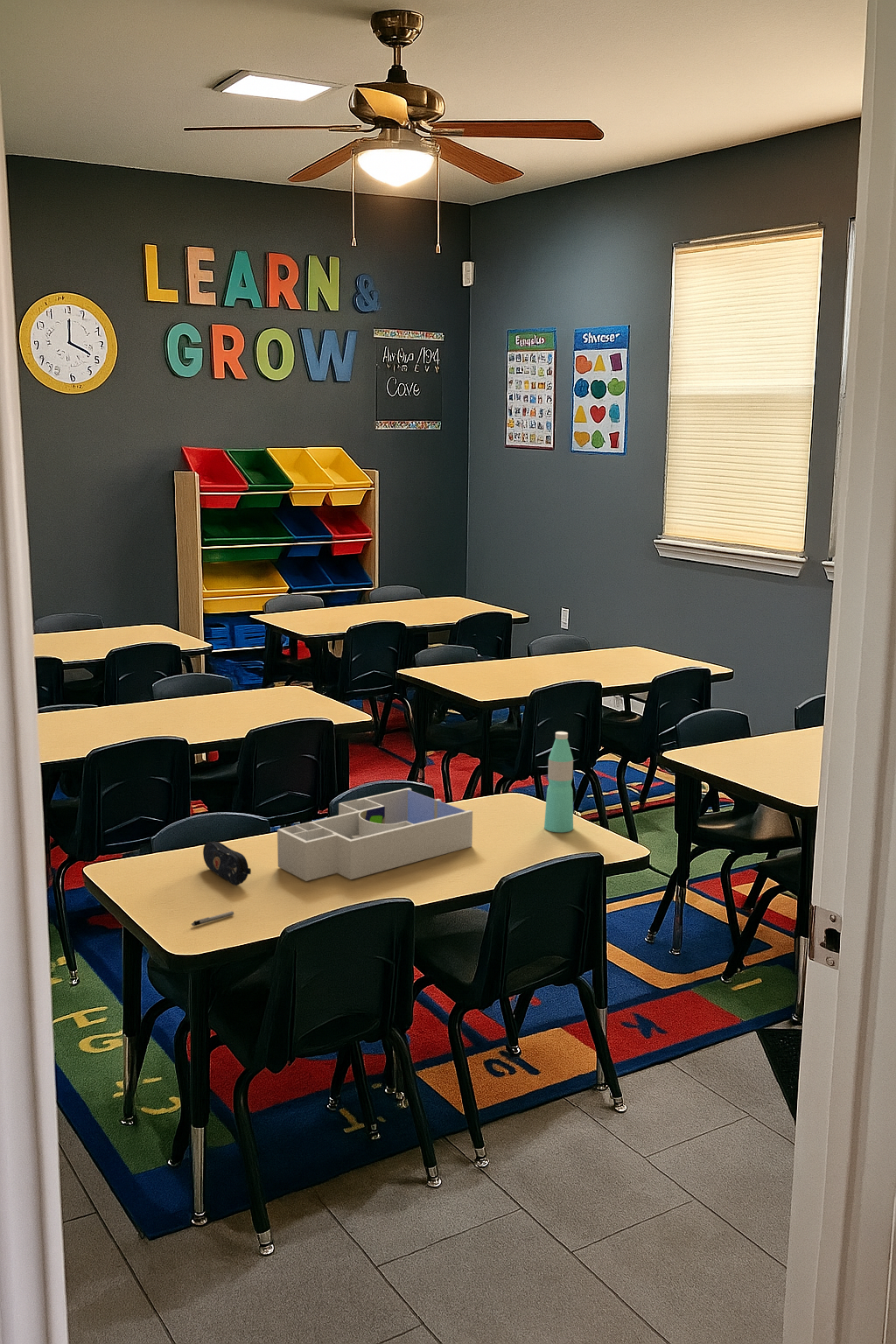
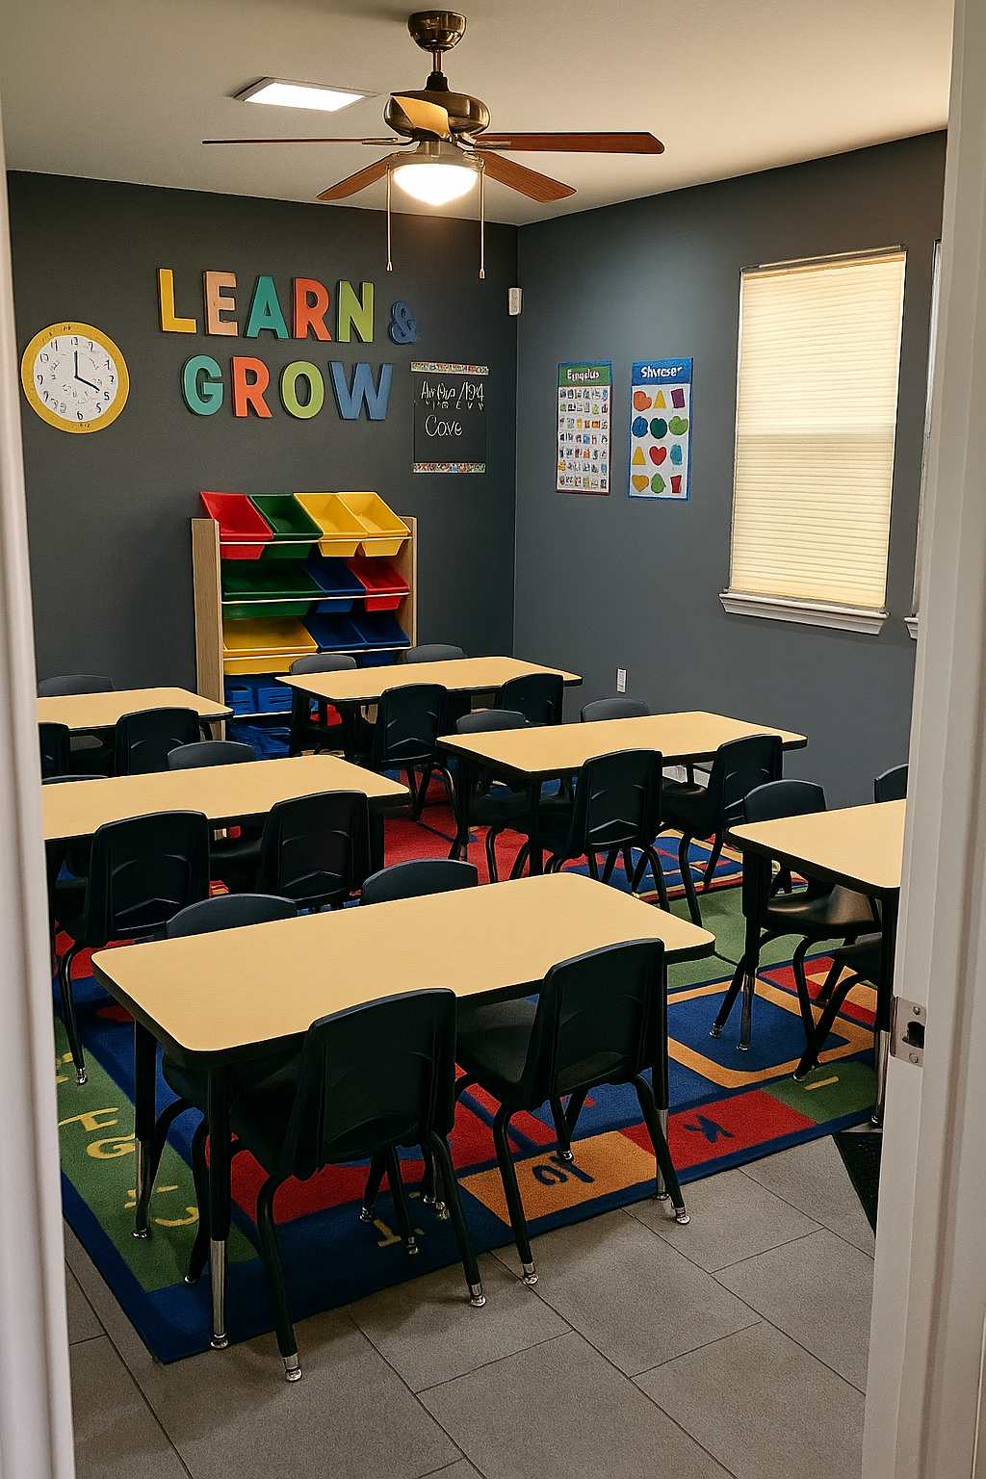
- pen [191,911,235,927]
- water bottle [543,731,574,833]
- desk organizer [276,788,473,882]
- pencil case [202,841,252,886]
